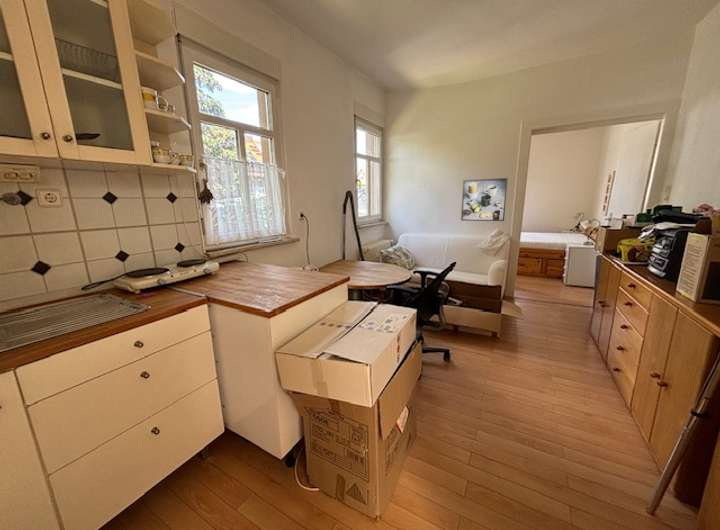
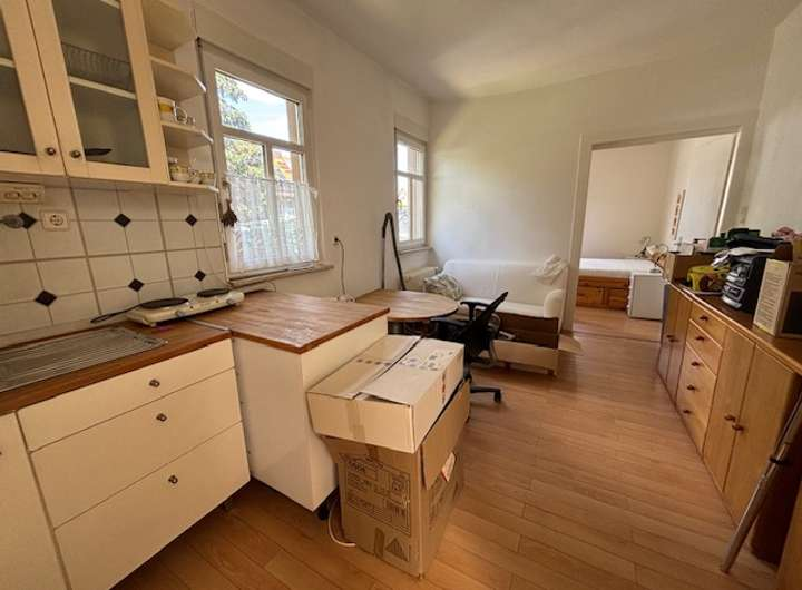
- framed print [460,177,509,222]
